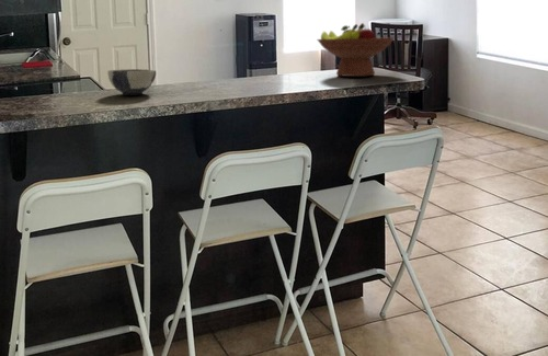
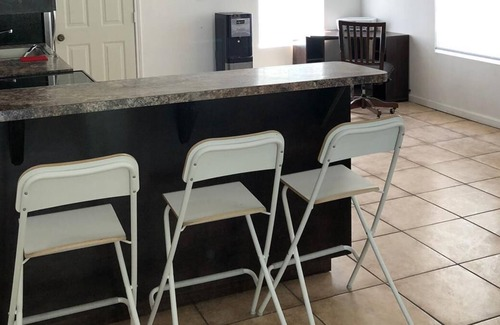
- bowl [106,68,157,96]
- fruit bowl [317,22,396,78]
